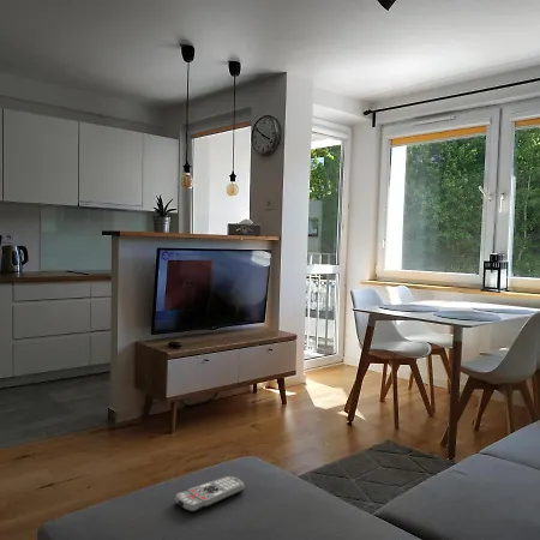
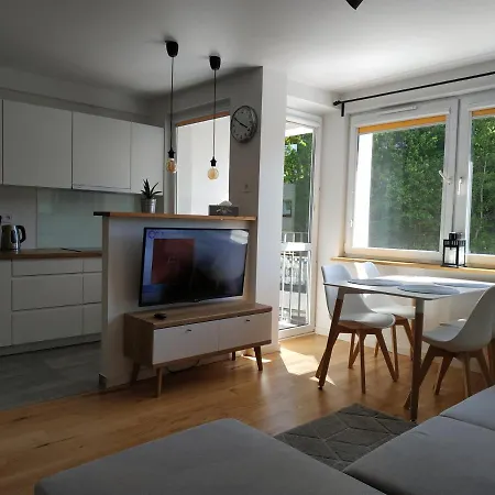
- remote control [174,475,245,514]
